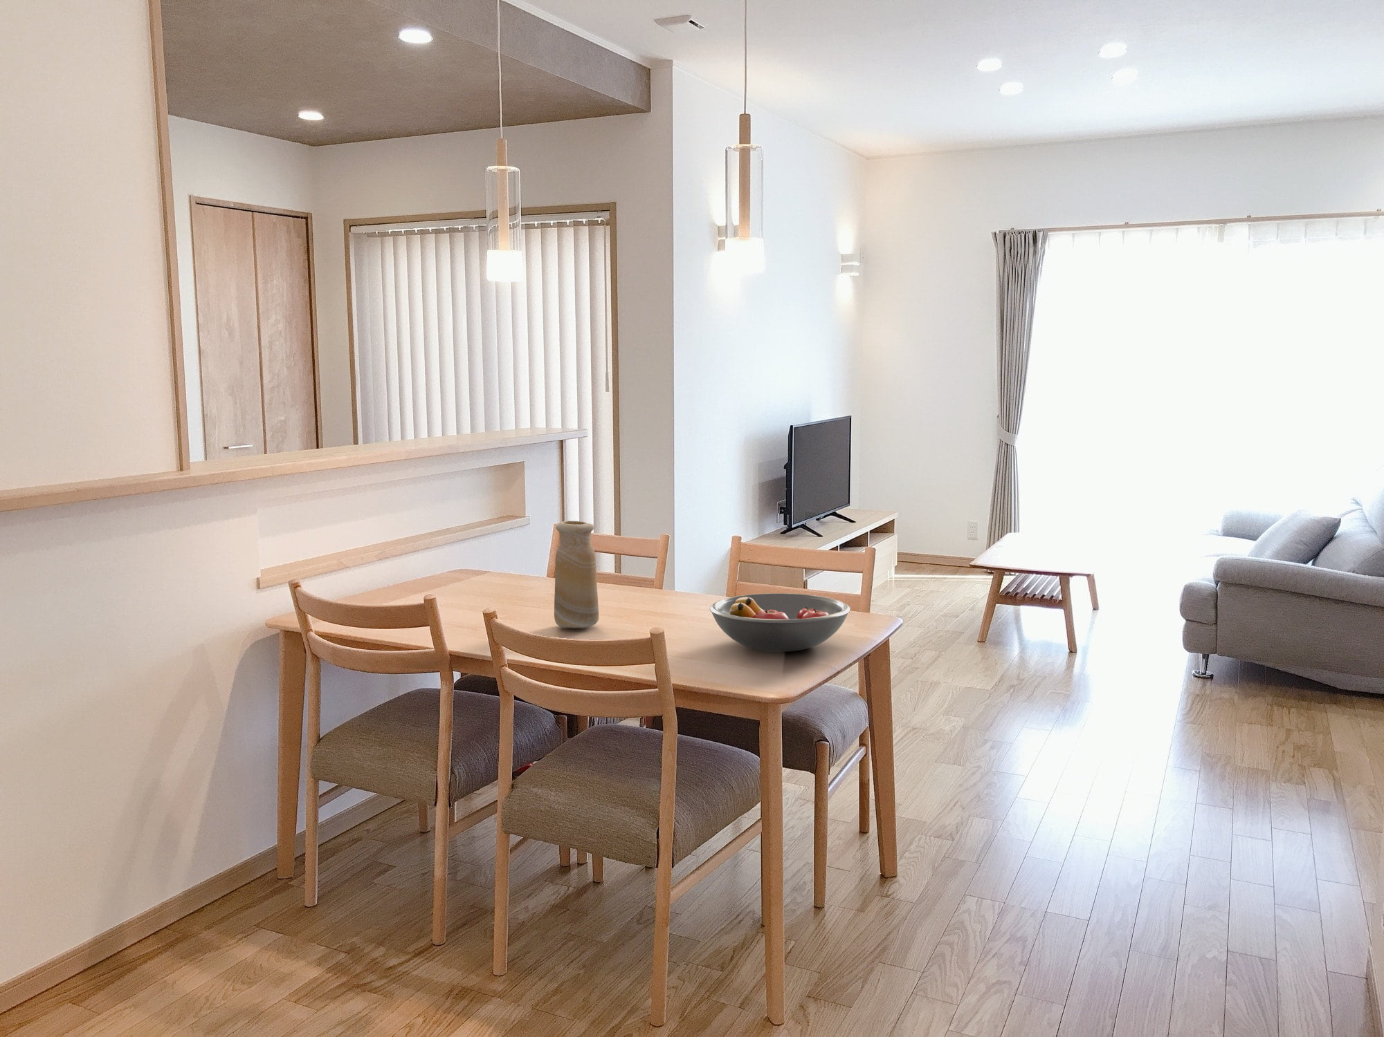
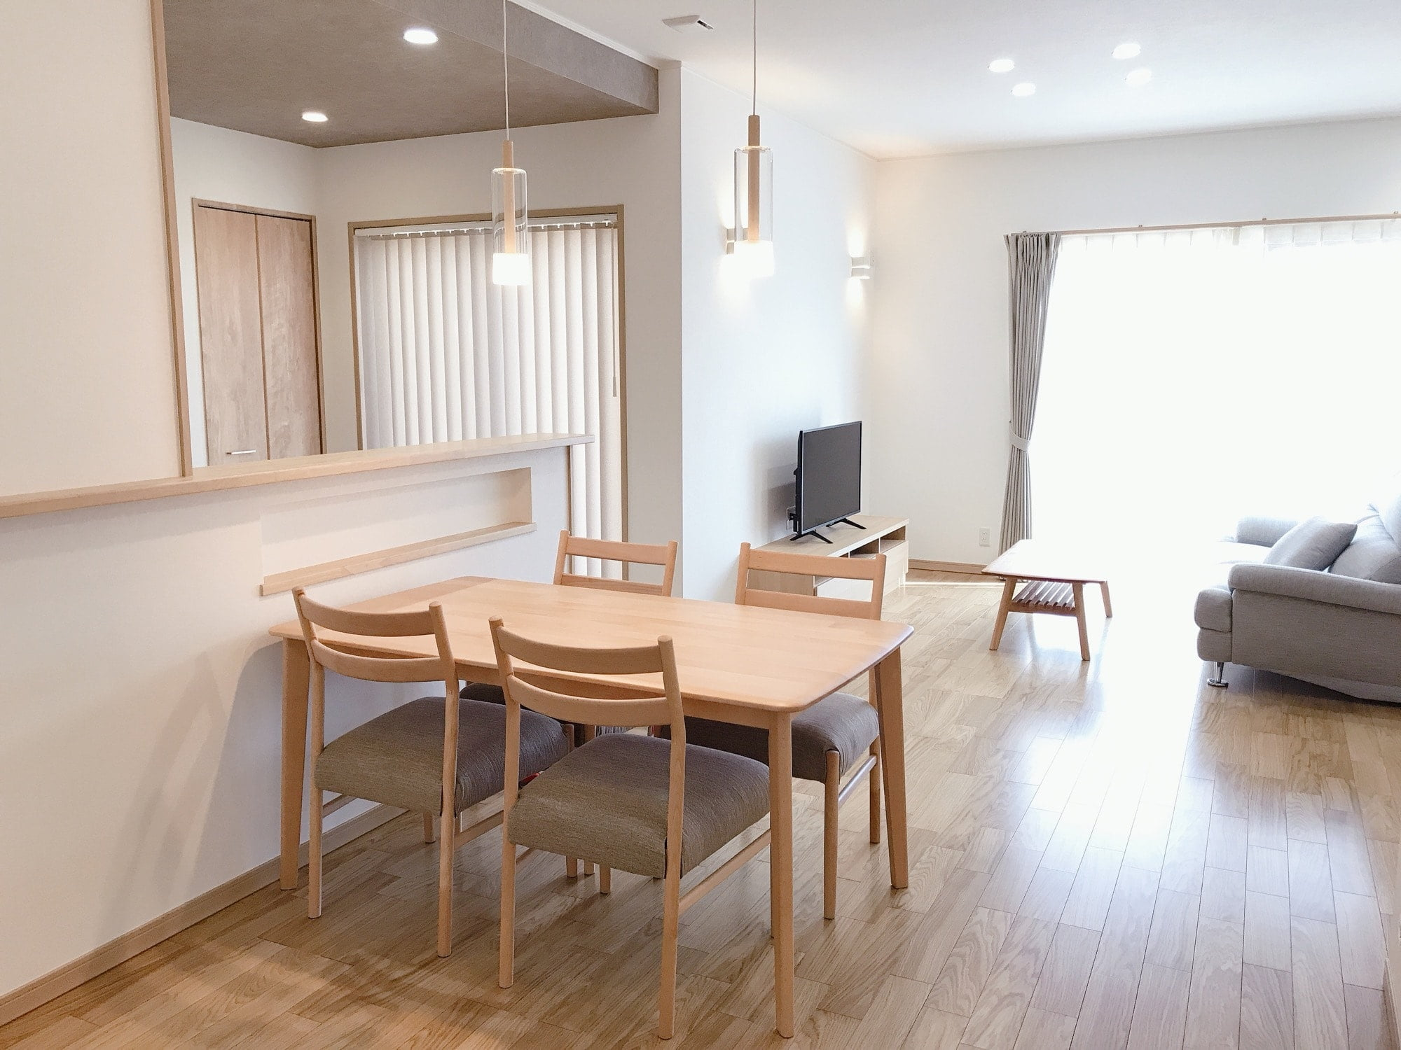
- fruit bowl [709,593,851,652]
- vase [554,521,599,630]
